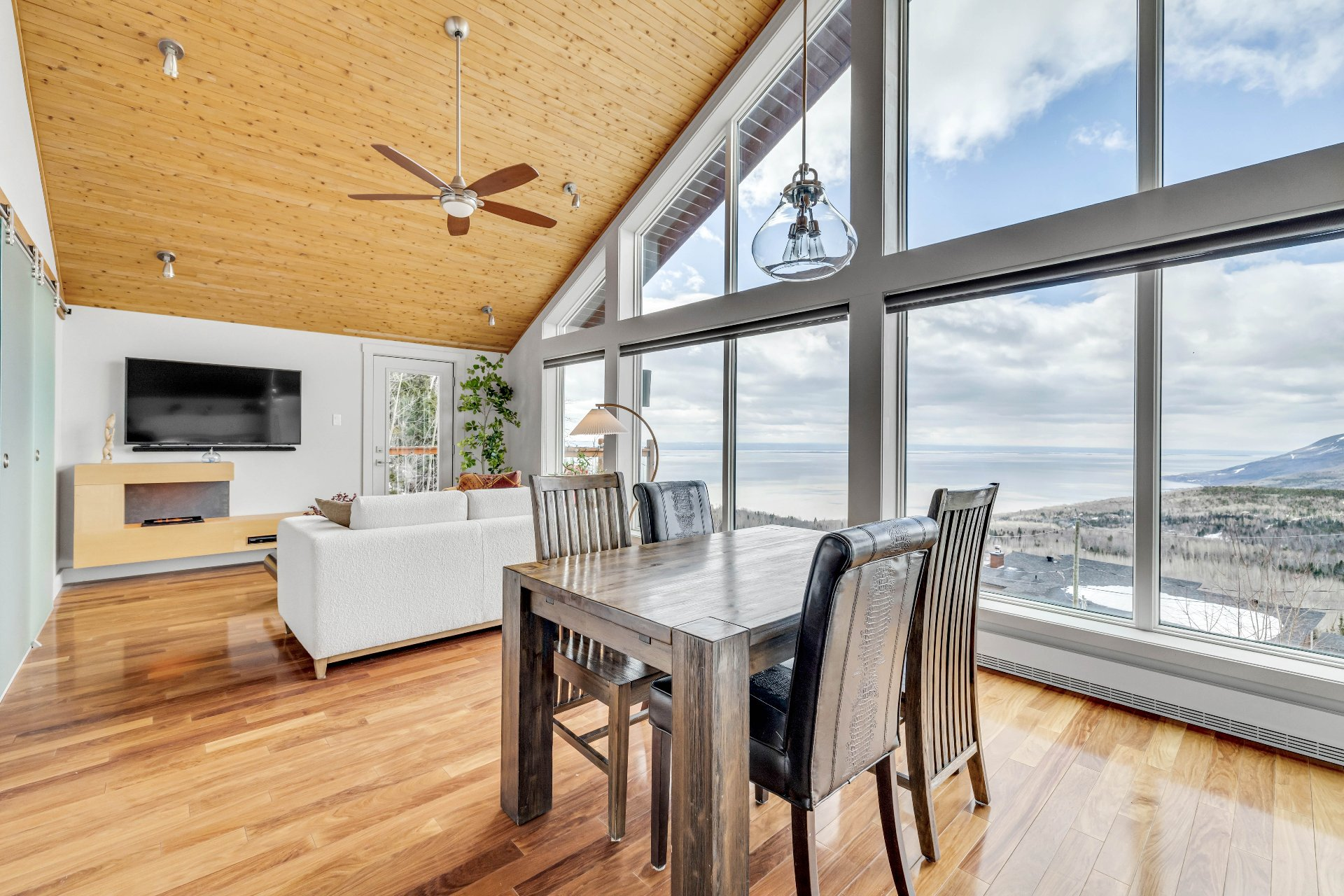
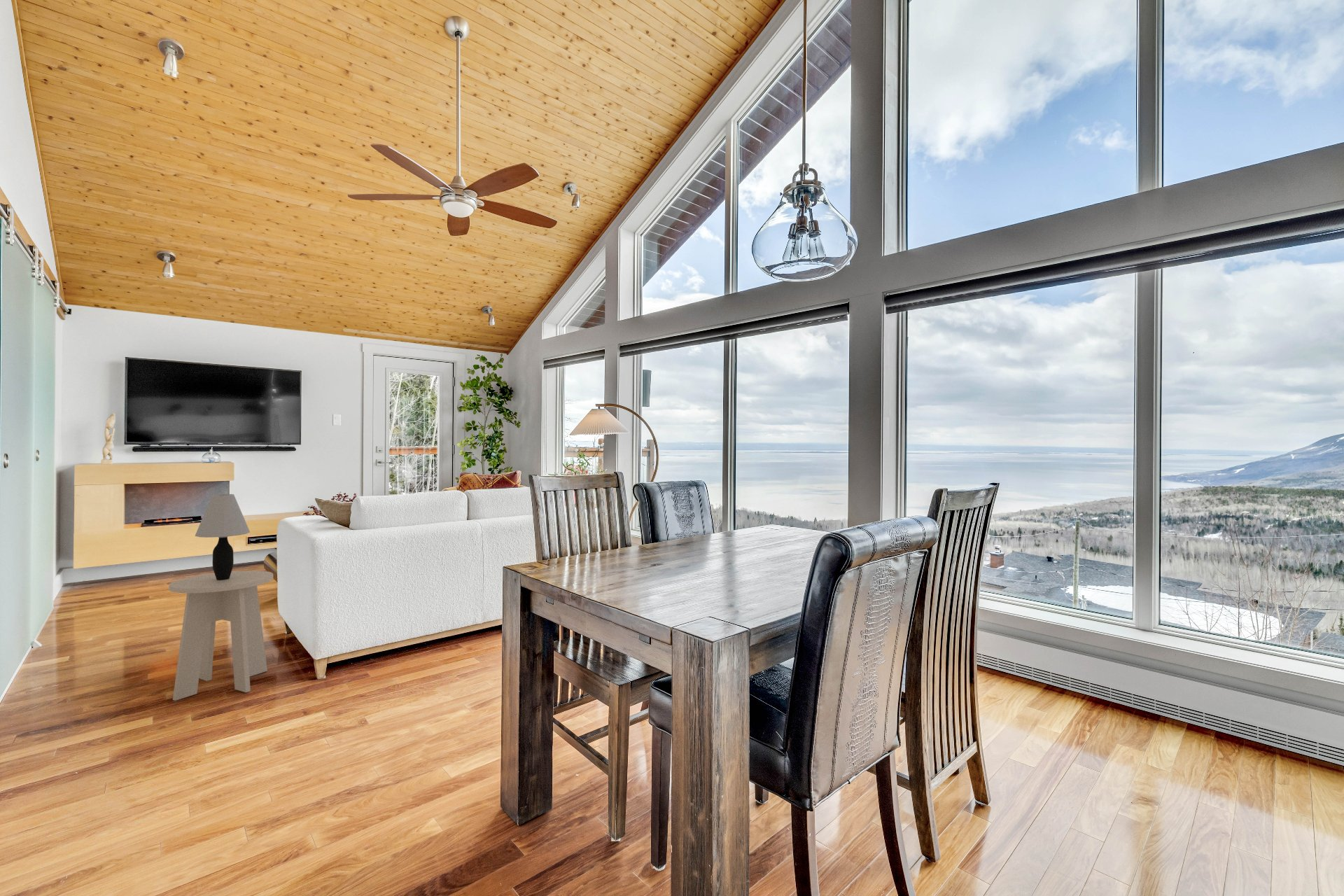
+ table lamp [195,493,251,580]
+ side table [168,570,274,701]
